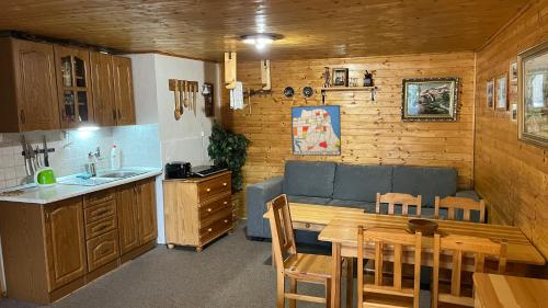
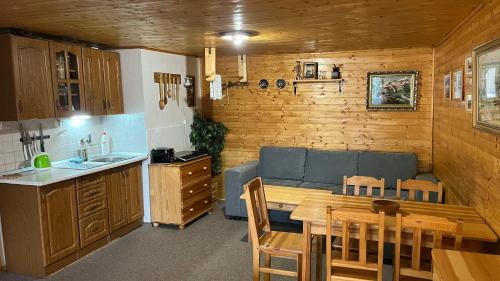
- wall art [290,104,342,157]
